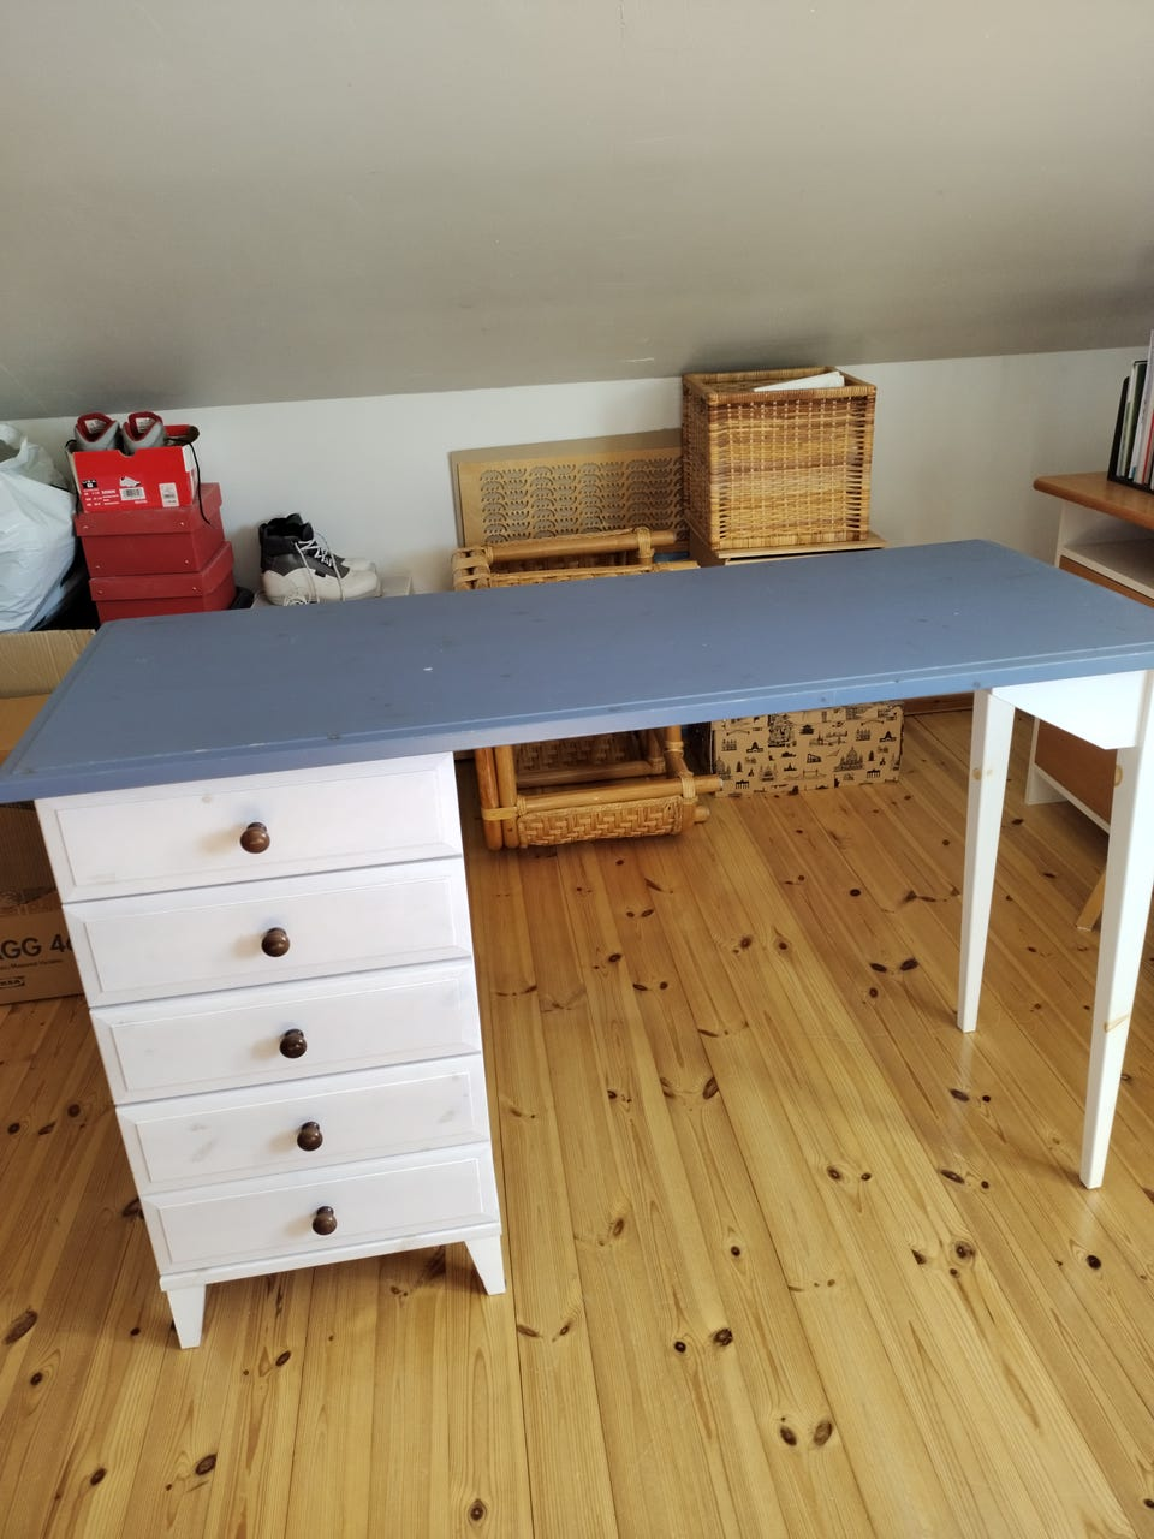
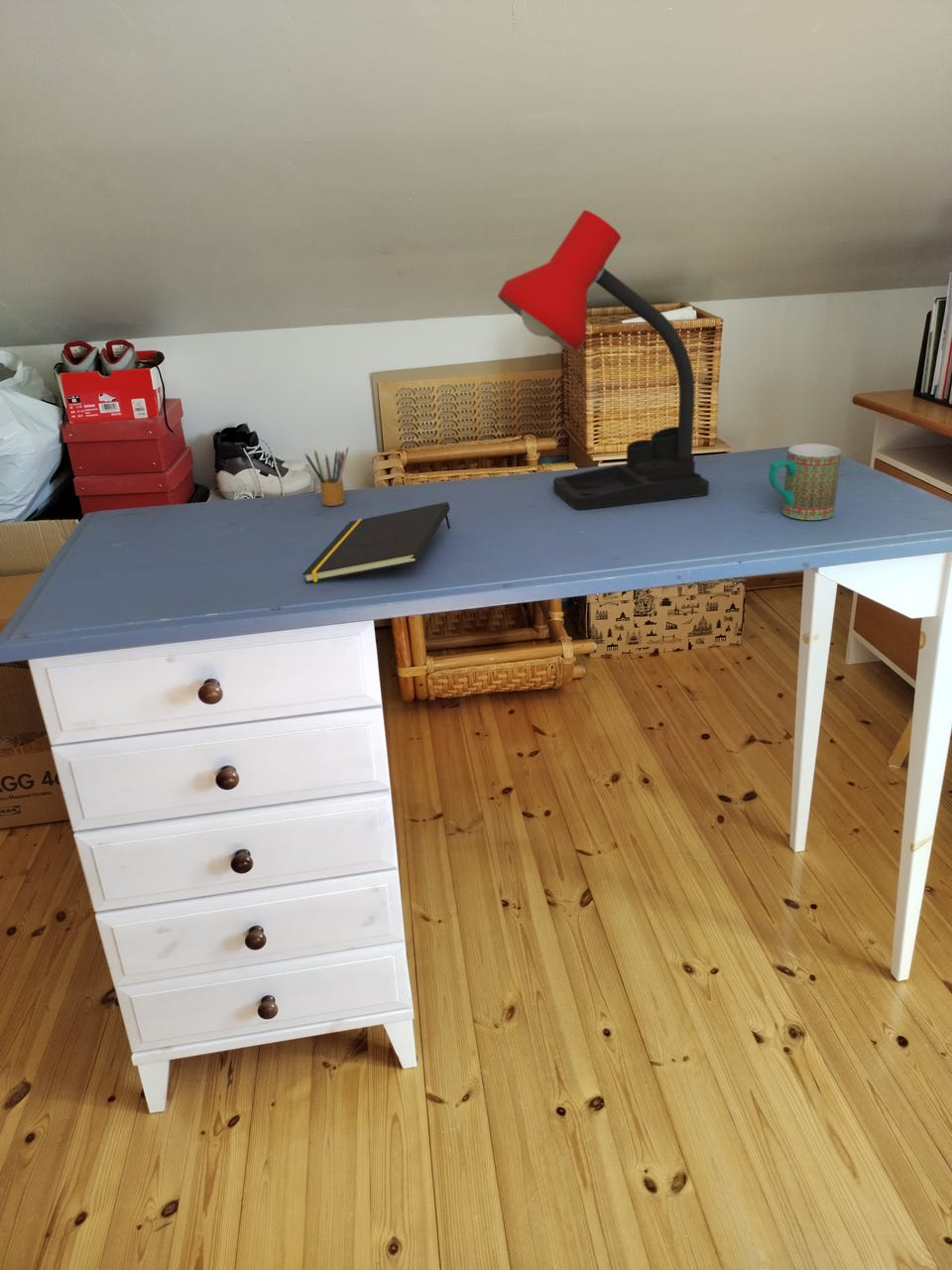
+ mug [768,443,842,521]
+ notepad [301,501,451,584]
+ desk lamp [497,209,710,511]
+ pencil box [304,446,349,507]
